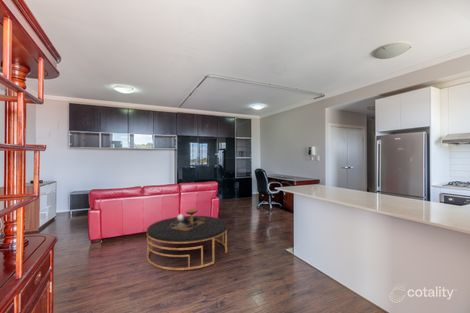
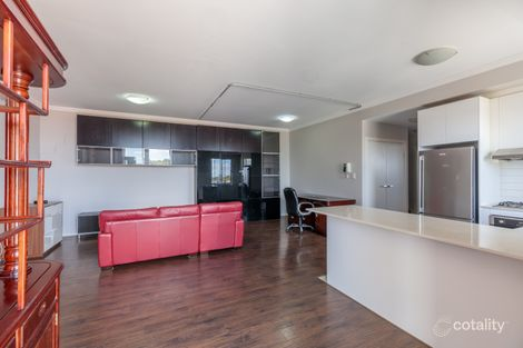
- coffee table [146,208,228,271]
